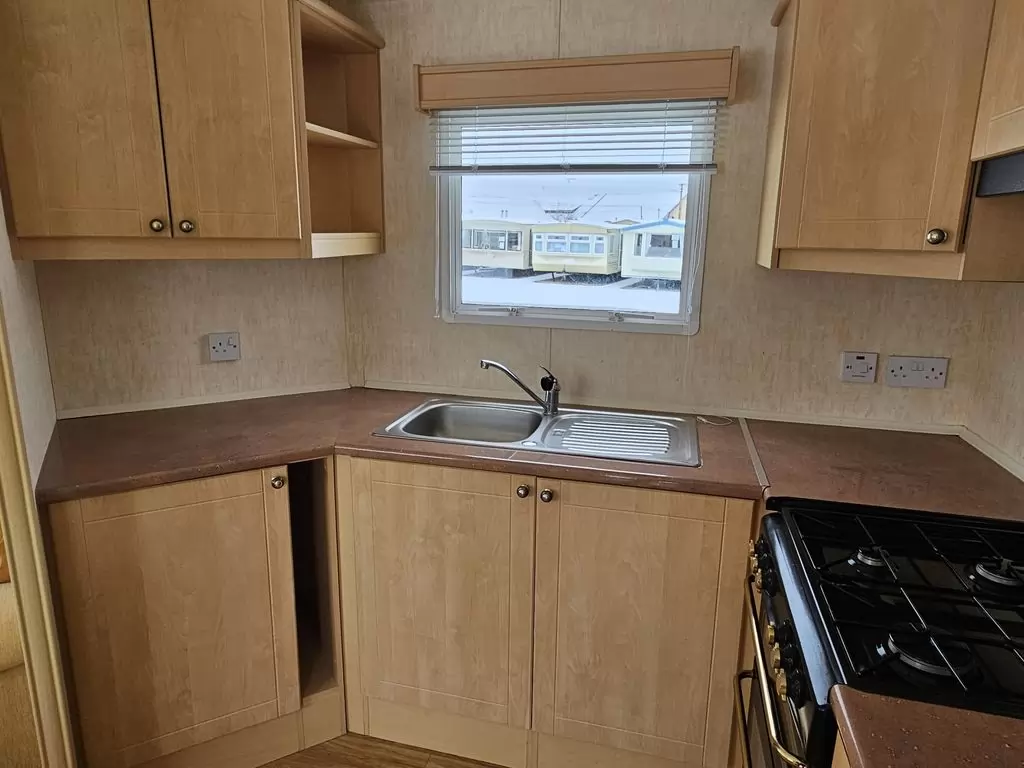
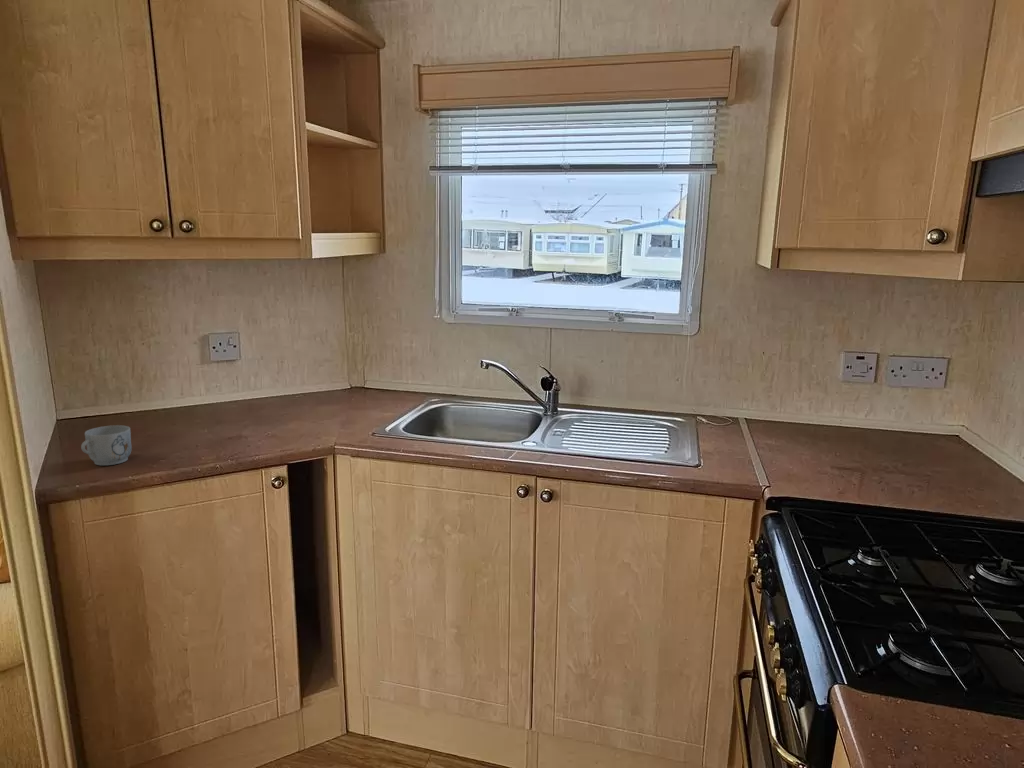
+ mug [80,424,133,466]
